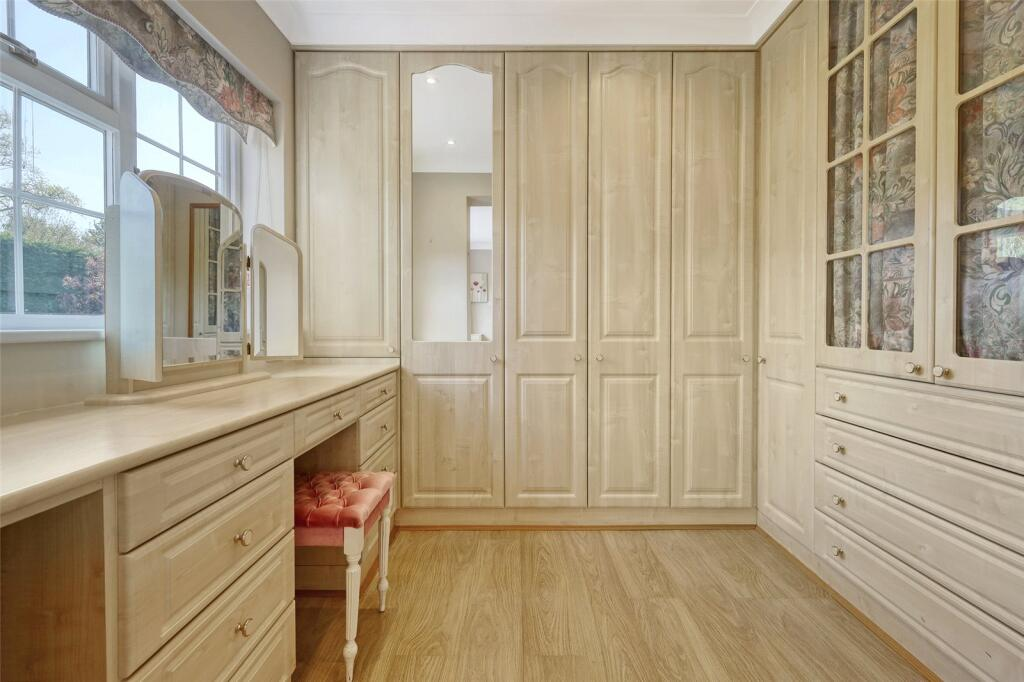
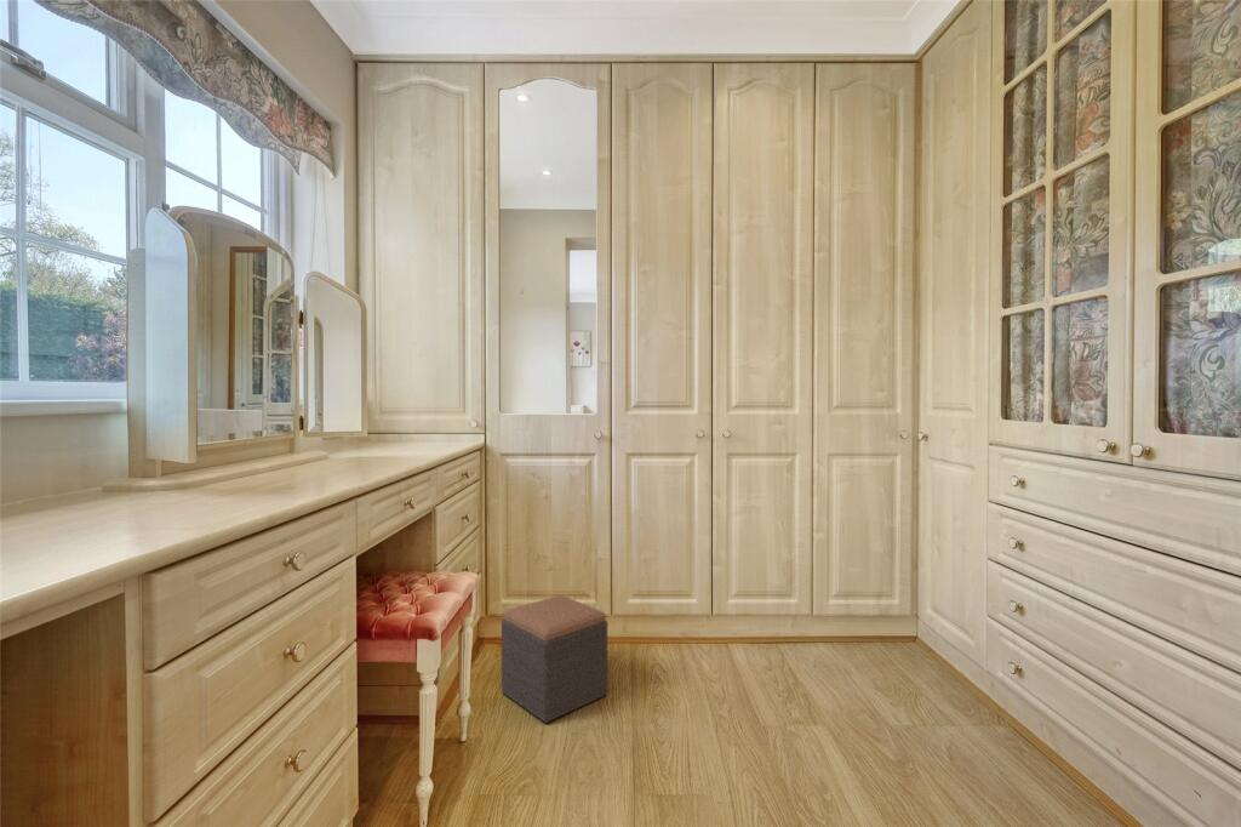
+ footstool [501,594,608,724]
